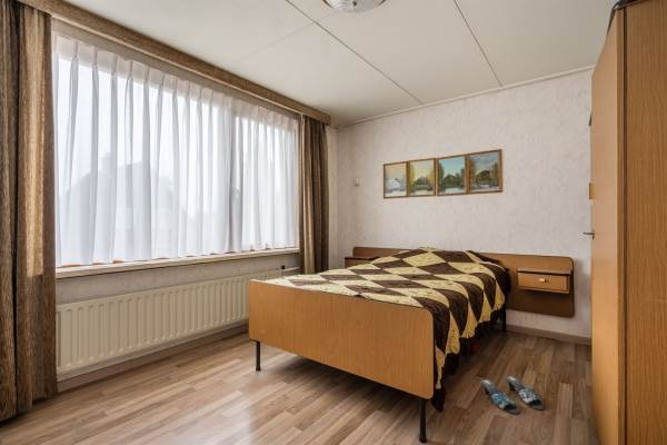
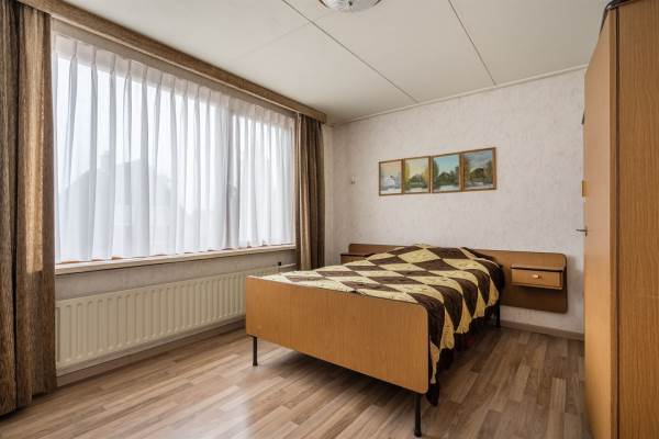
- slippers [480,375,545,415]
